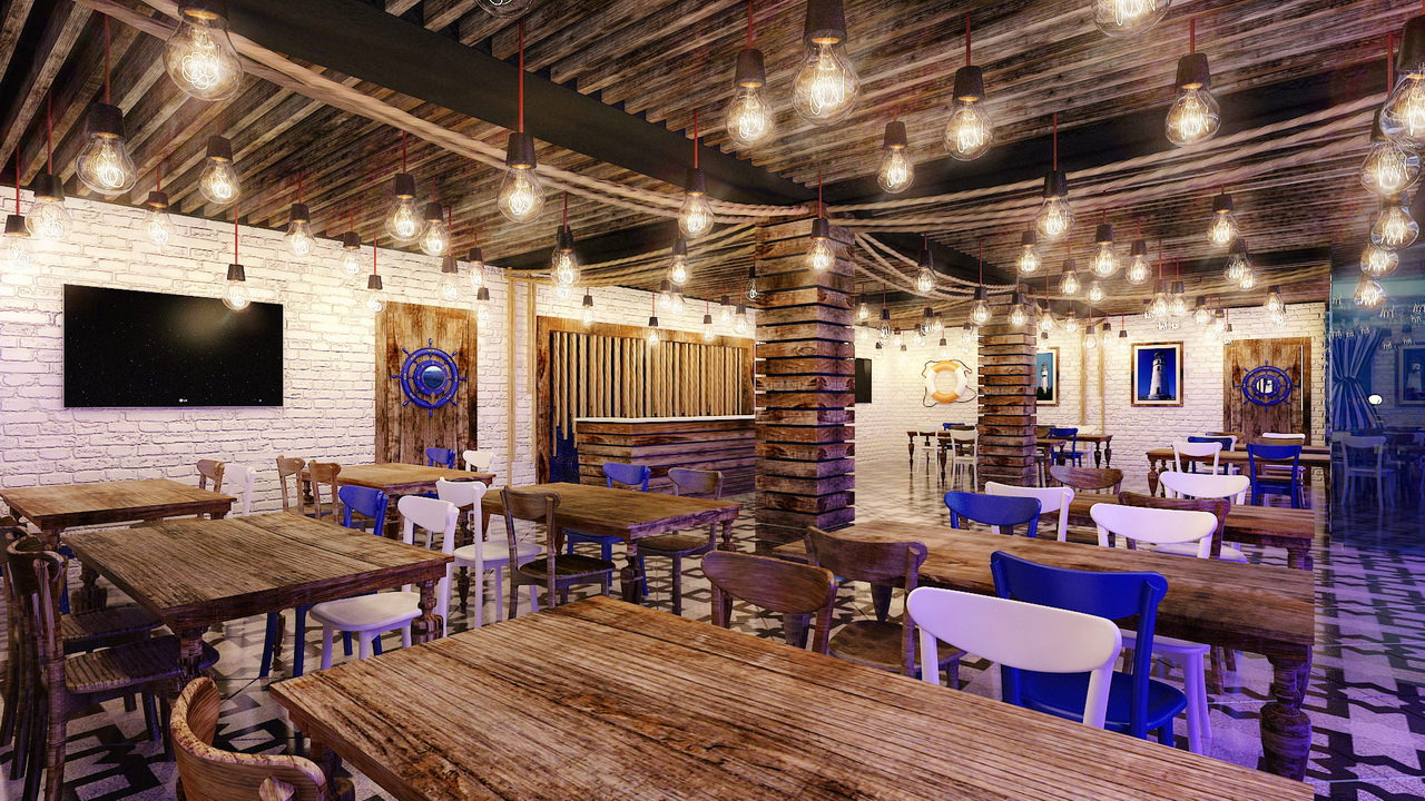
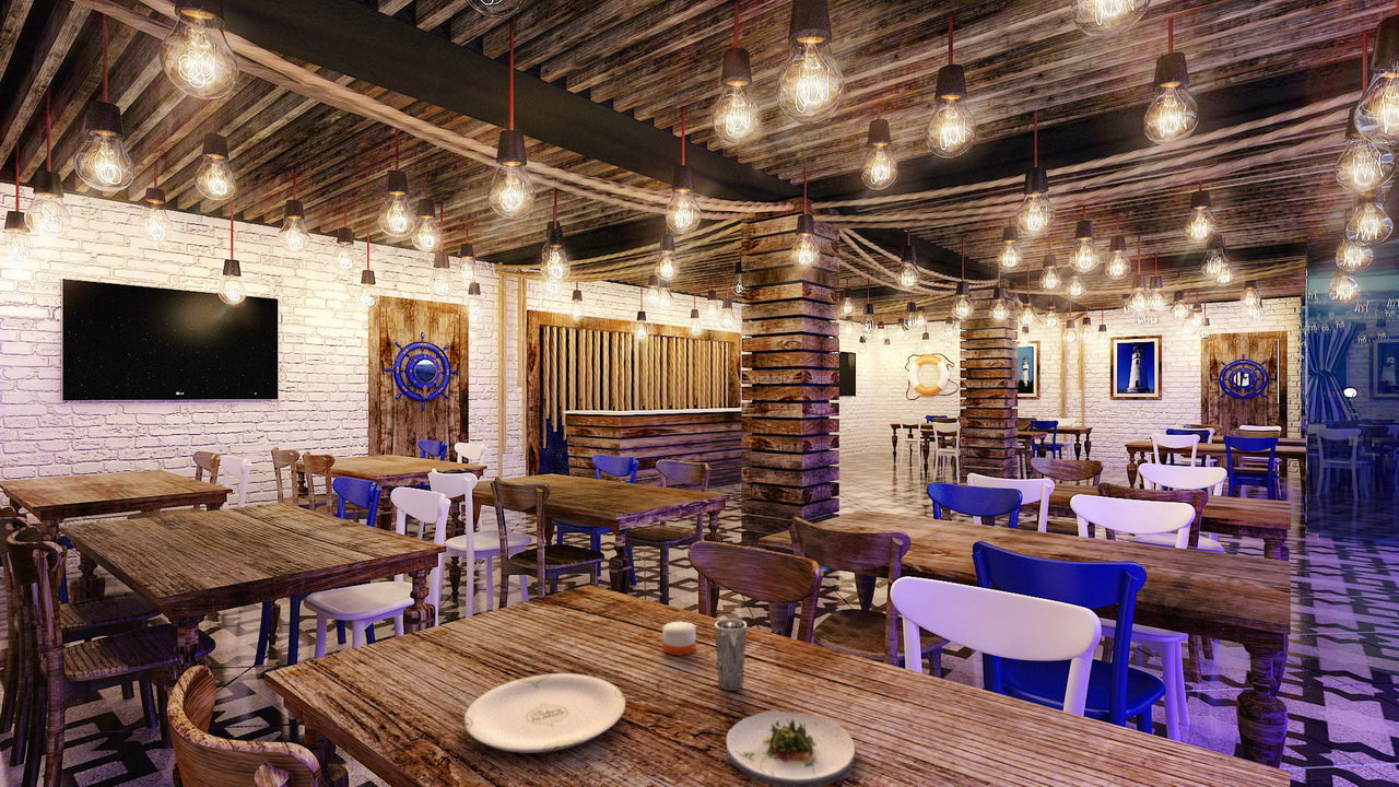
+ salad plate [725,709,857,787]
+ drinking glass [714,618,748,692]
+ plate [463,672,626,754]
+ candle [662,621,696,656]
